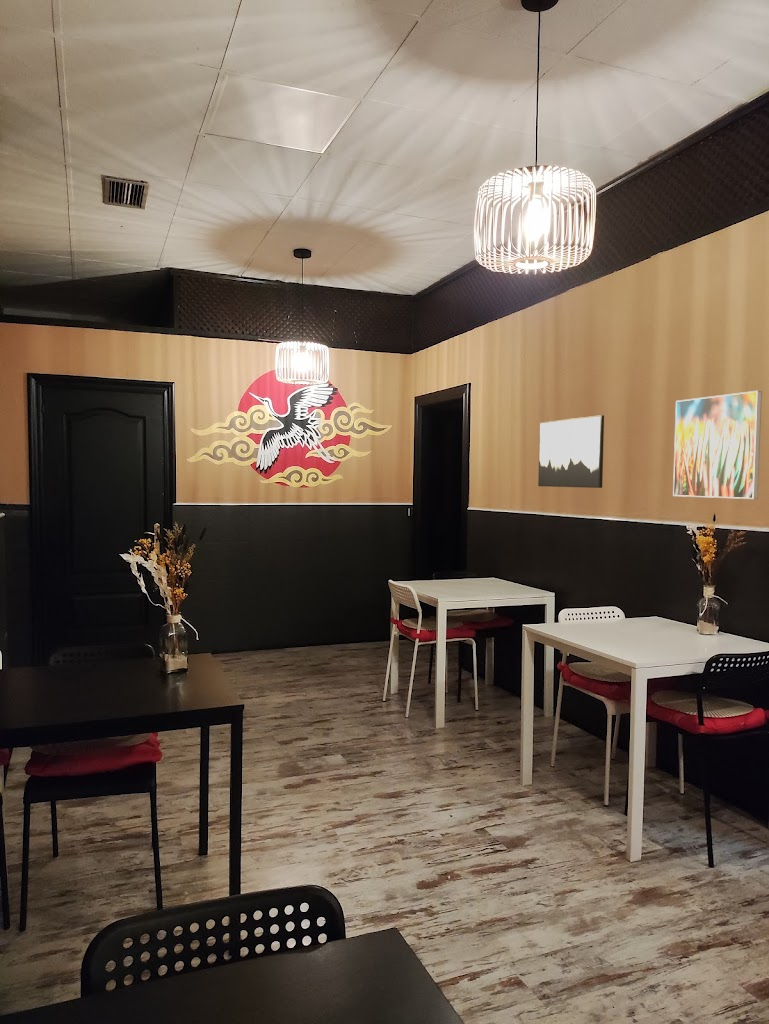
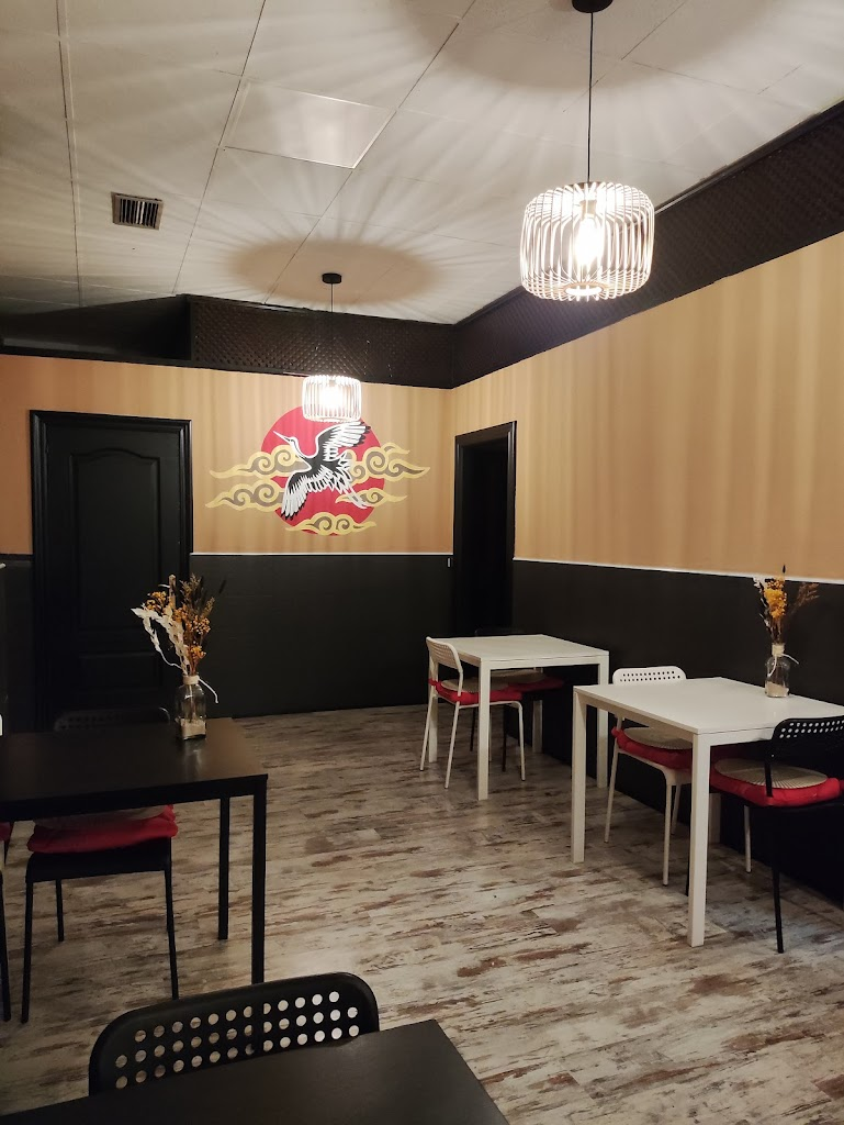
- wall art [537,414,605,489]
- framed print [672,390,763,500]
